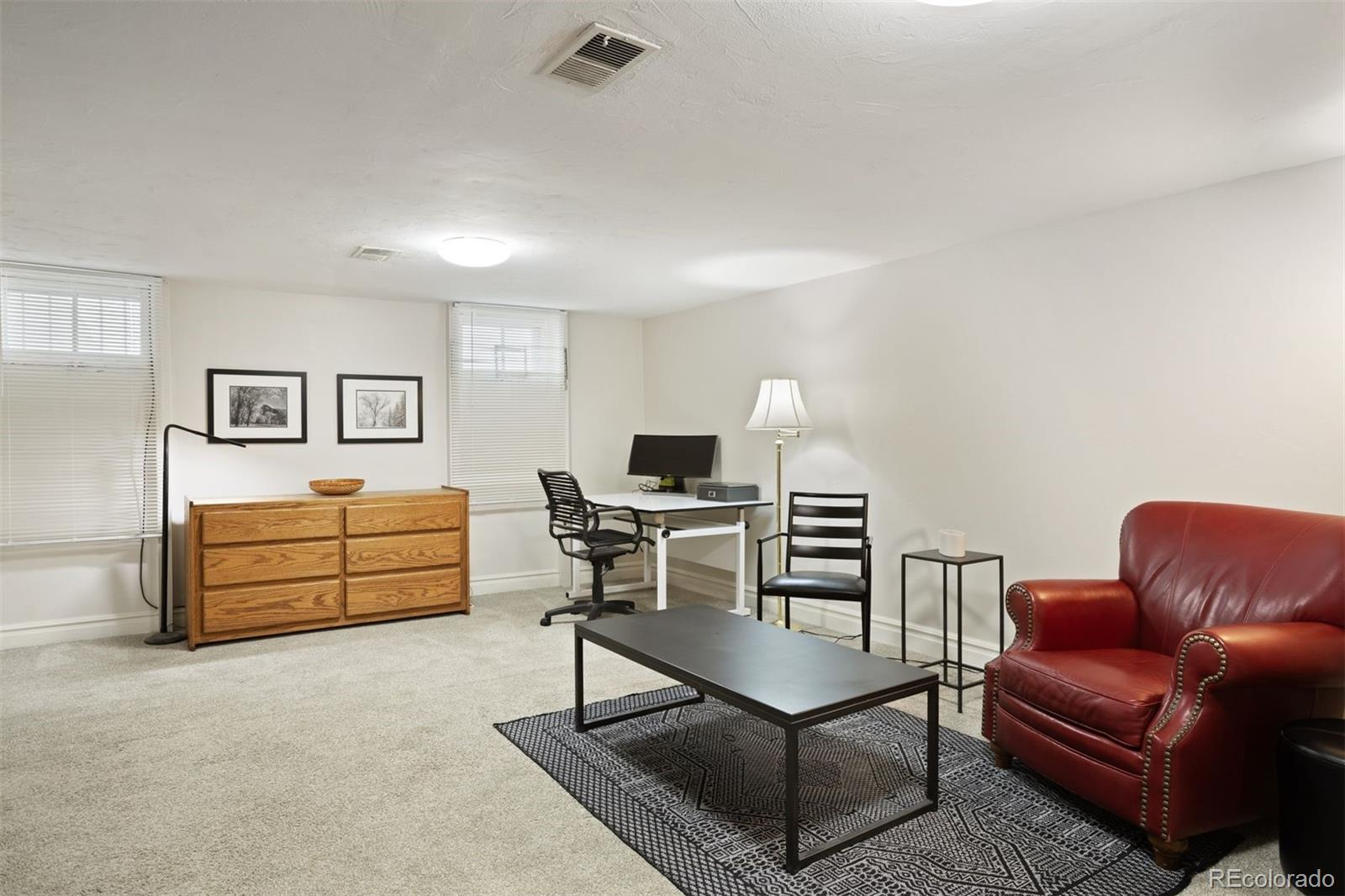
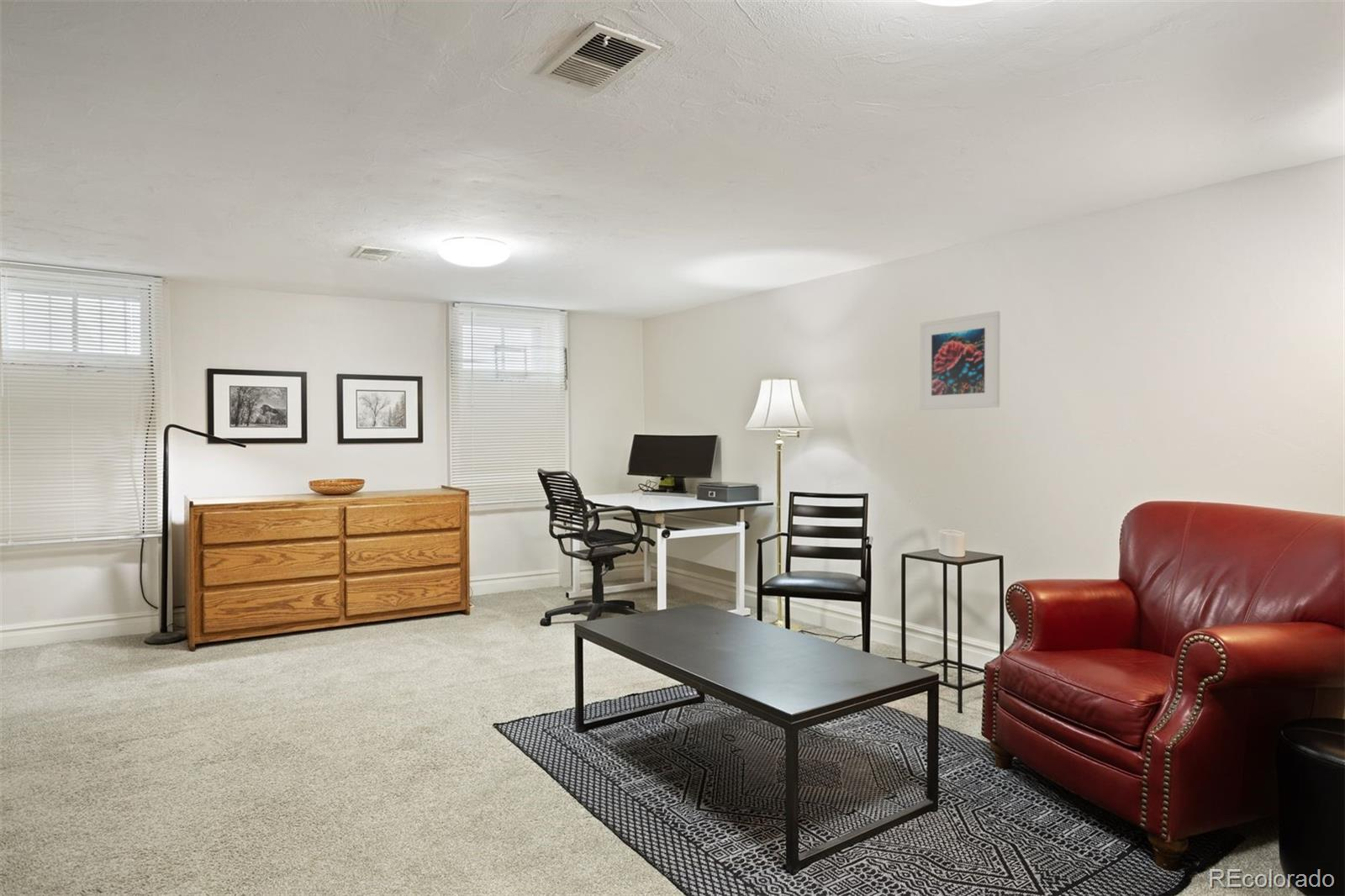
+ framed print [919,310,1001,411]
